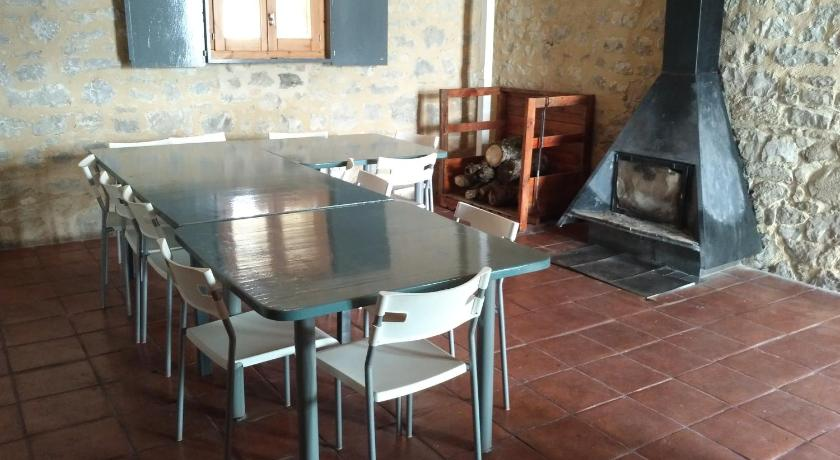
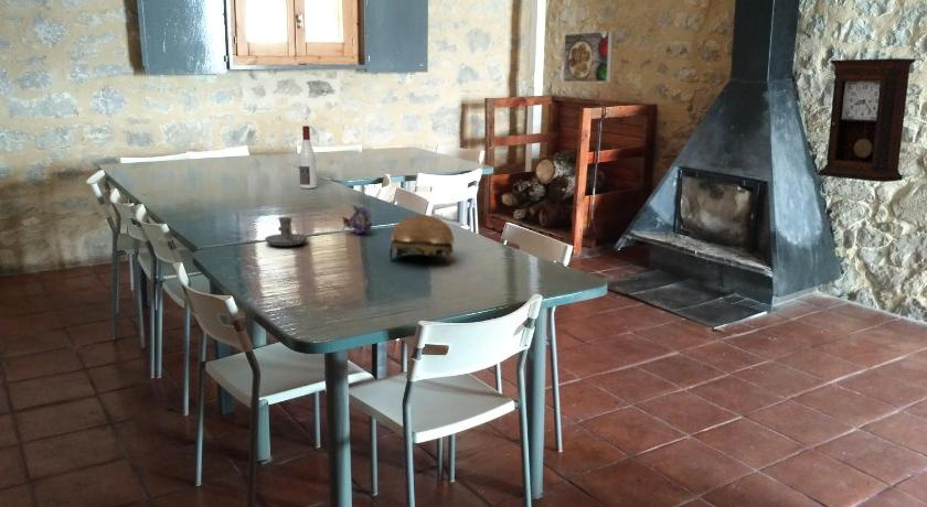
+ pendulum clock [818,57,917,183]
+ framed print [563,30,614,83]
+ decorative bowl [388,214,455,265]
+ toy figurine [340,204,373,235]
+ candle holder [264,216,308,247]
+ alcohol [298,125,318,190]
